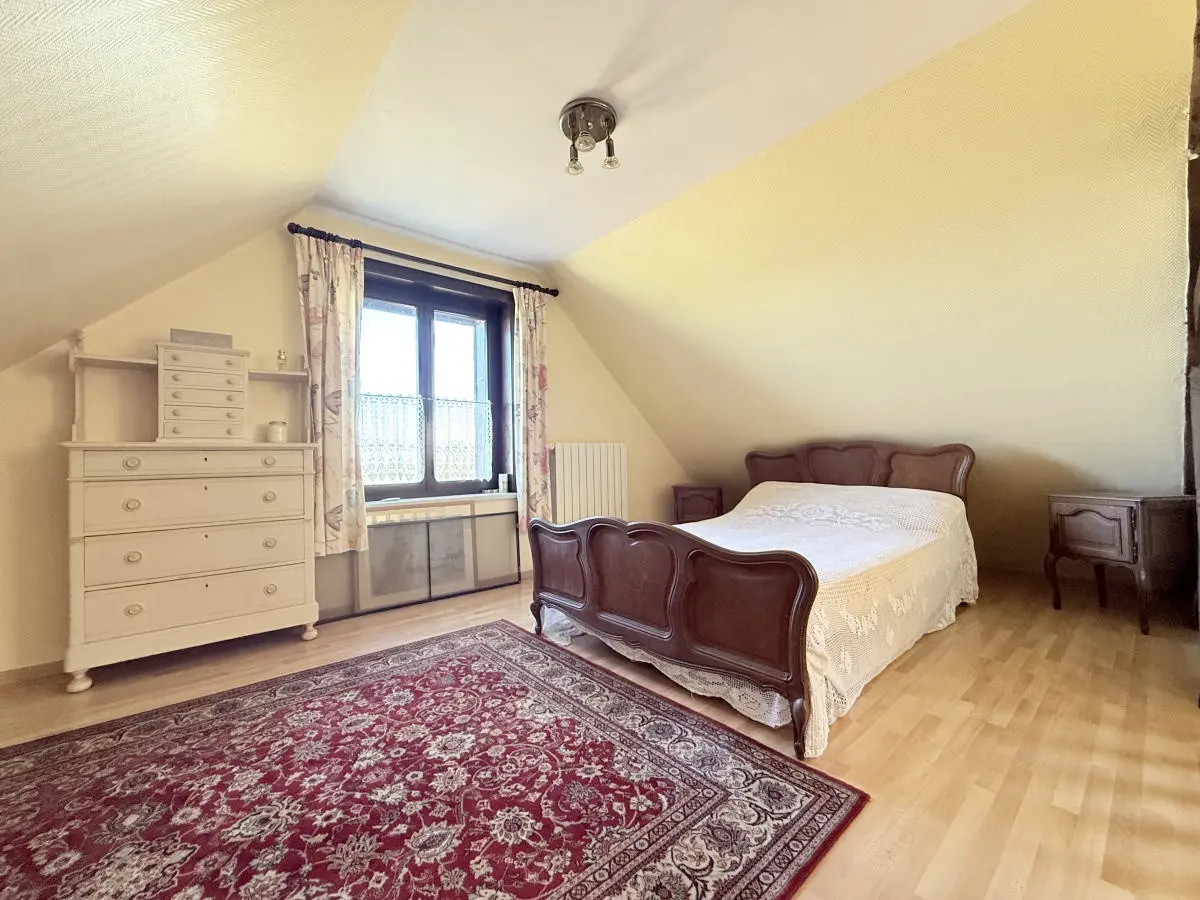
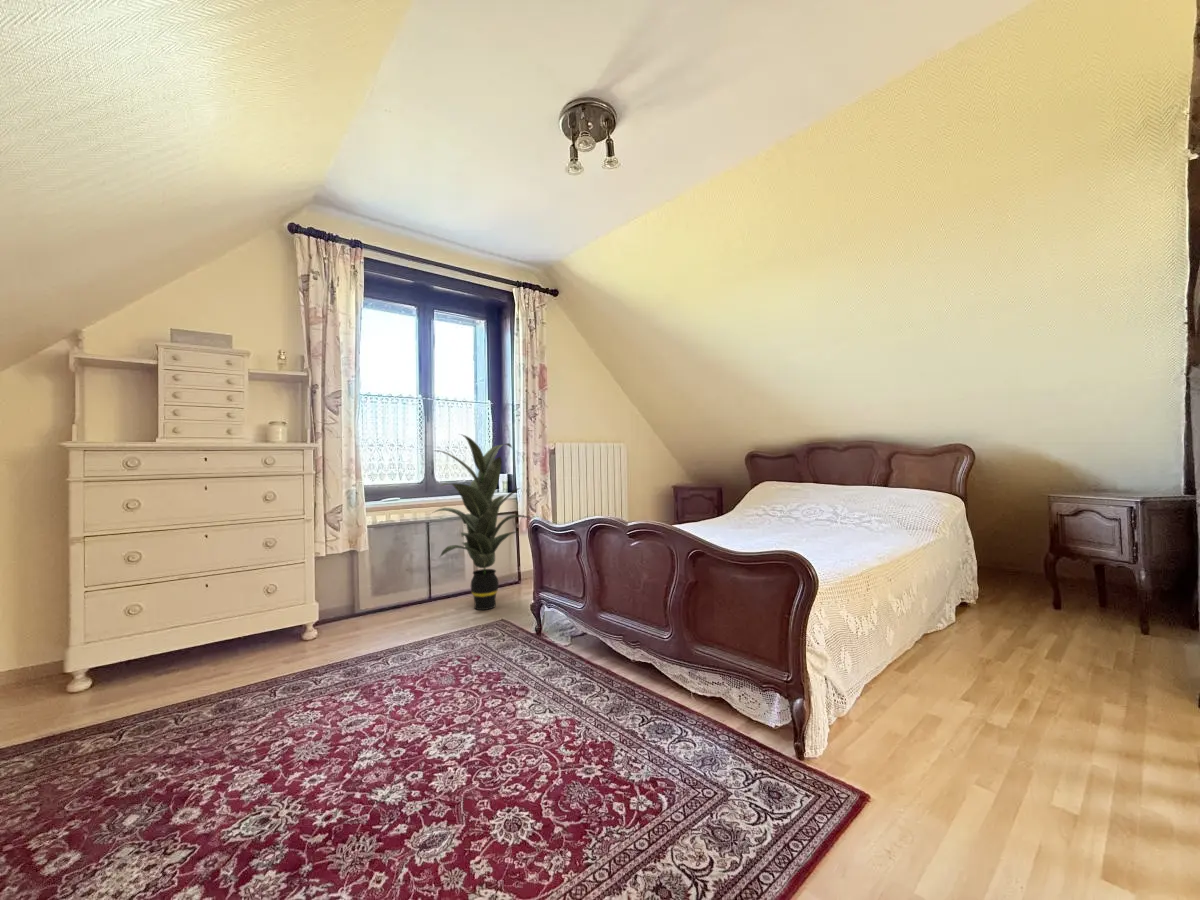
+ indoor plant [428,433,534,611]
